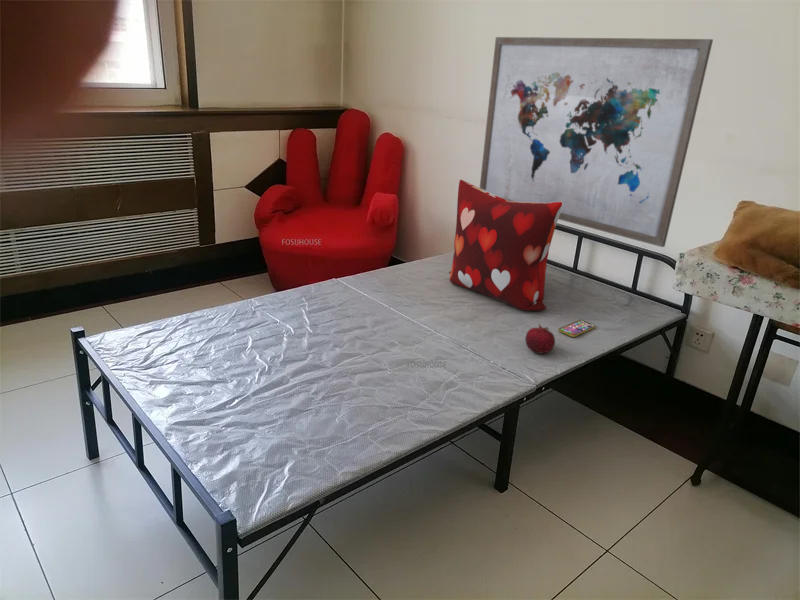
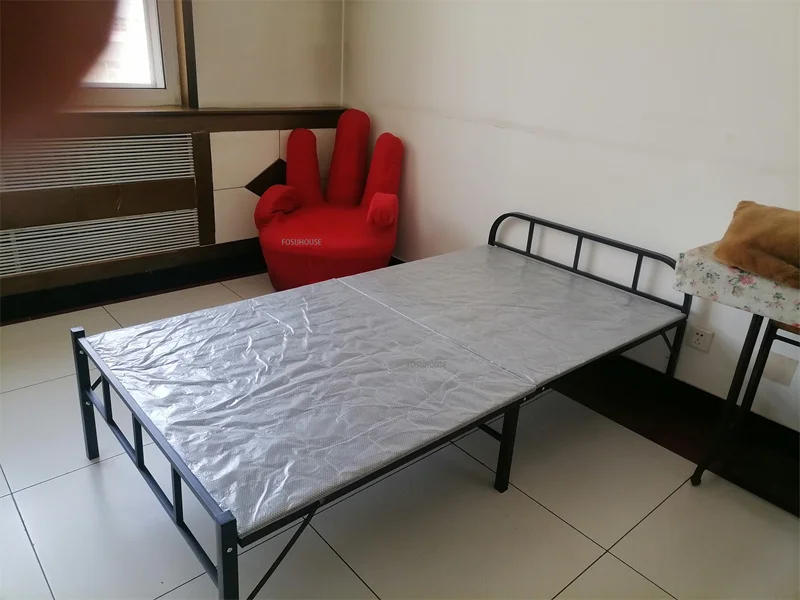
- decorative pillow [448,179,563,312]
- wall art [479,36,714,248]
- fruit [524,323,556,355]
- smartphone [558,319,596,338]
